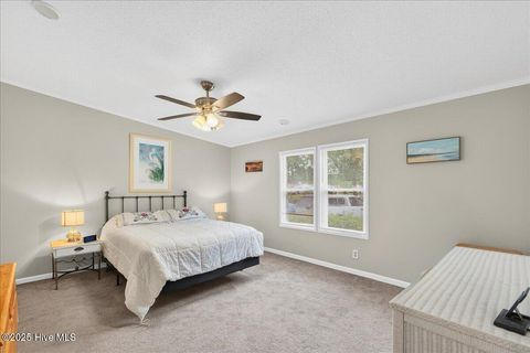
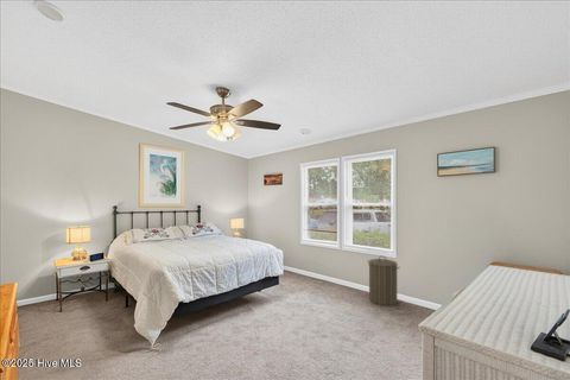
+ laundry hamper [367,255,401,306]
